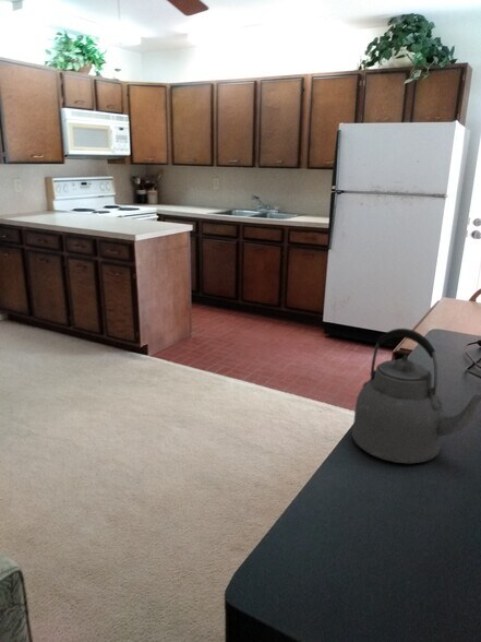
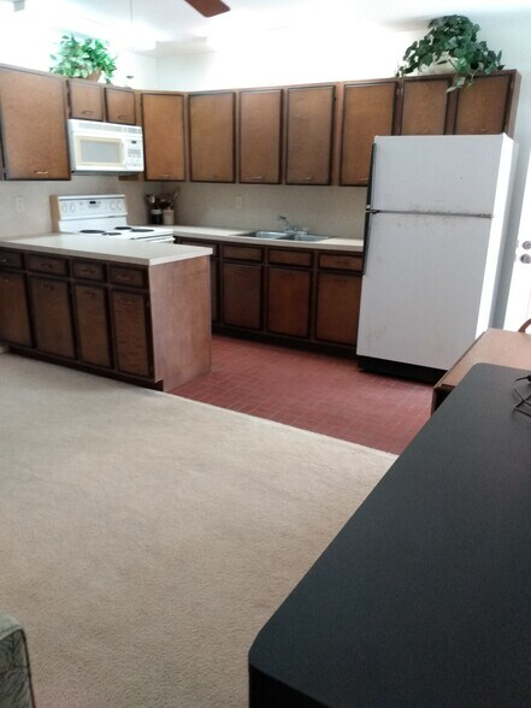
- kettle [351,328,481,464]
